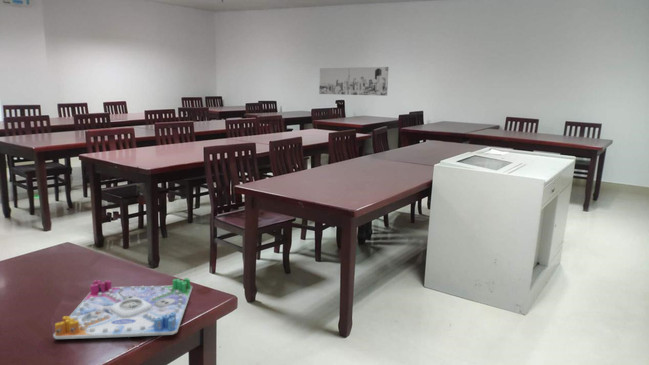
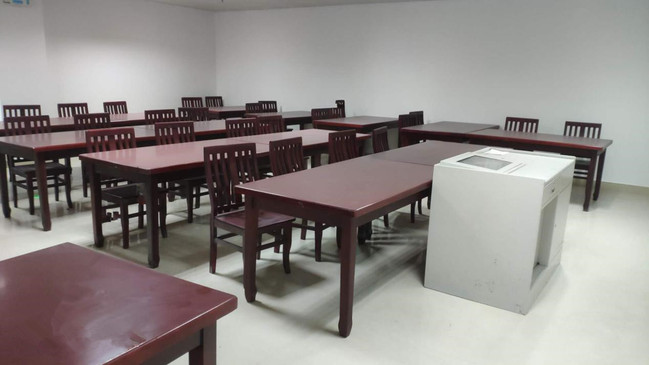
- wall art [318,66,390,97]
- board game [52,277,193,340]
